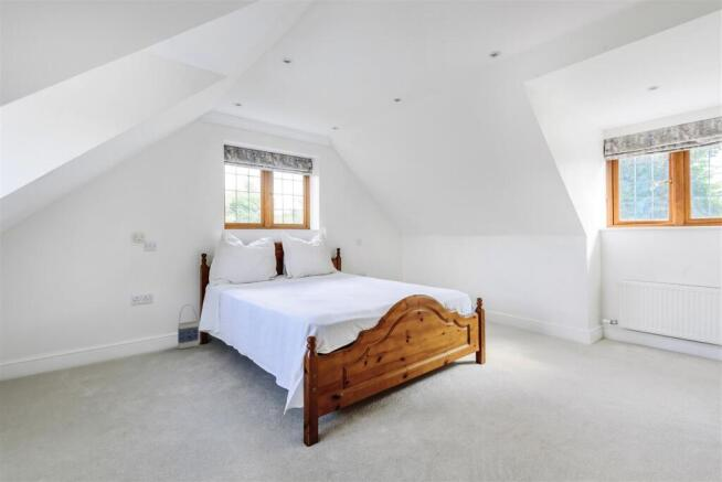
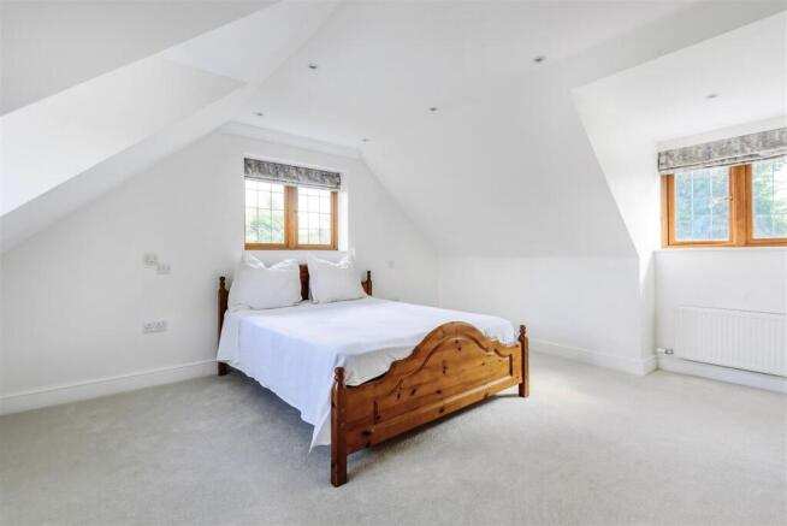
- bag [177,303,200,350]
